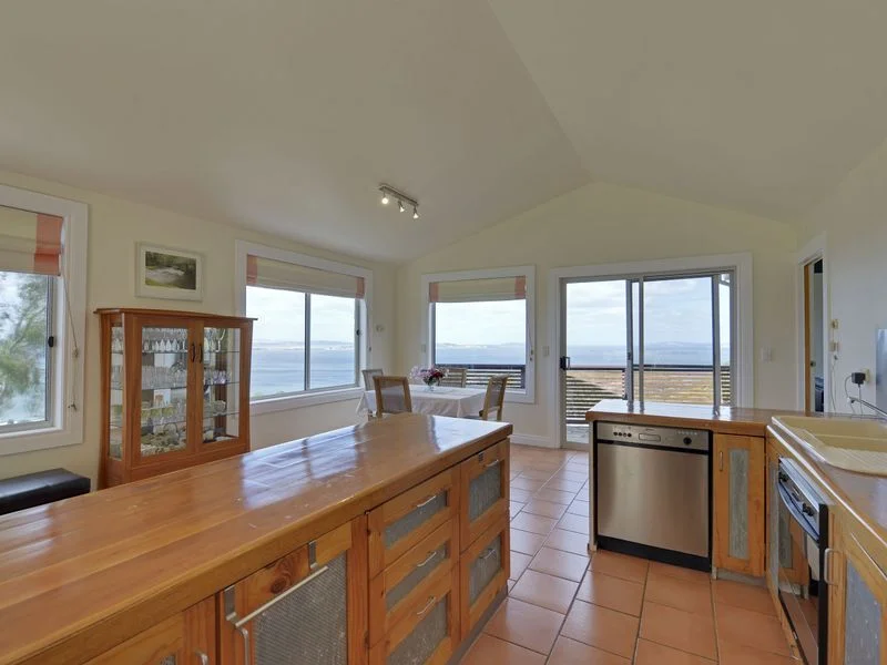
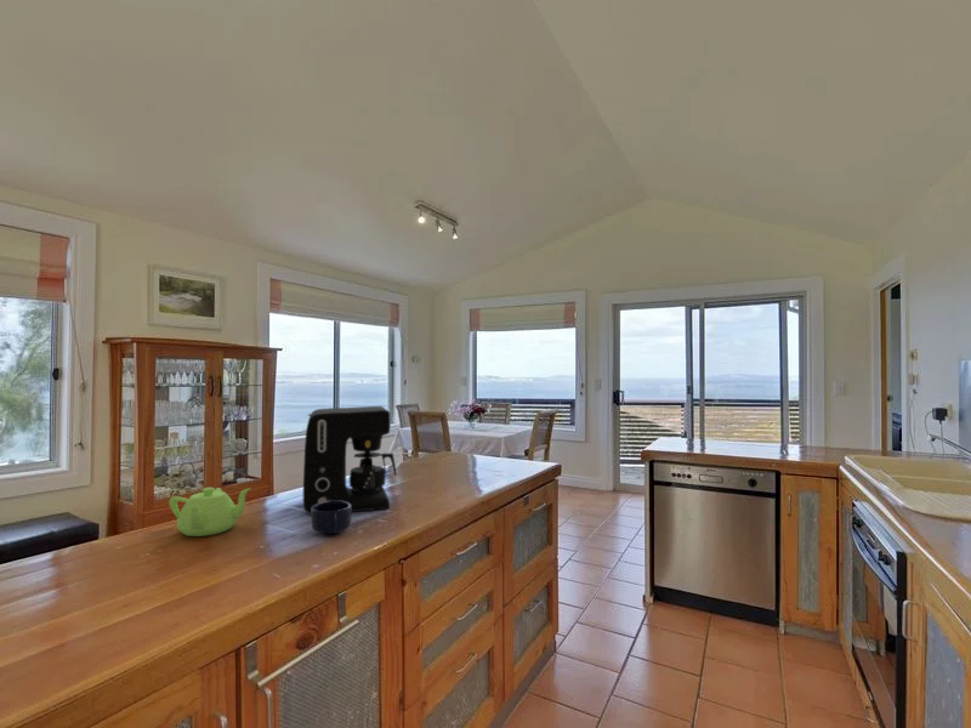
+ coffee maker [302,405,398,516]
+ teapot [167,487,252,538]
+ mug [311,501,352,535]
